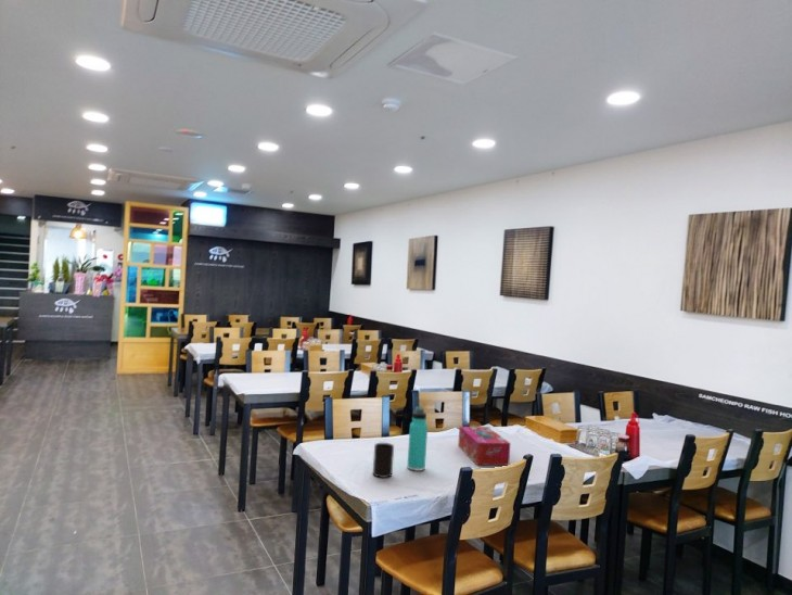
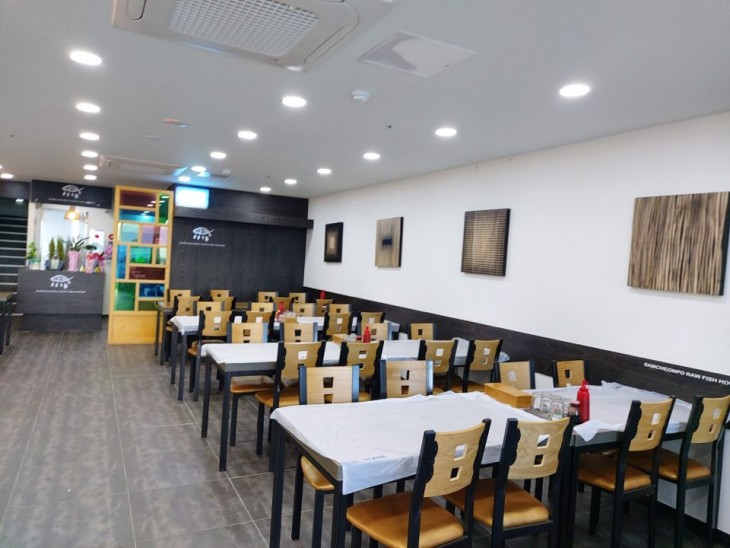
- thermos bottle [406,405,429,472]
- tissue box [457,426,512,466]
- cup [372,442,395,479]
